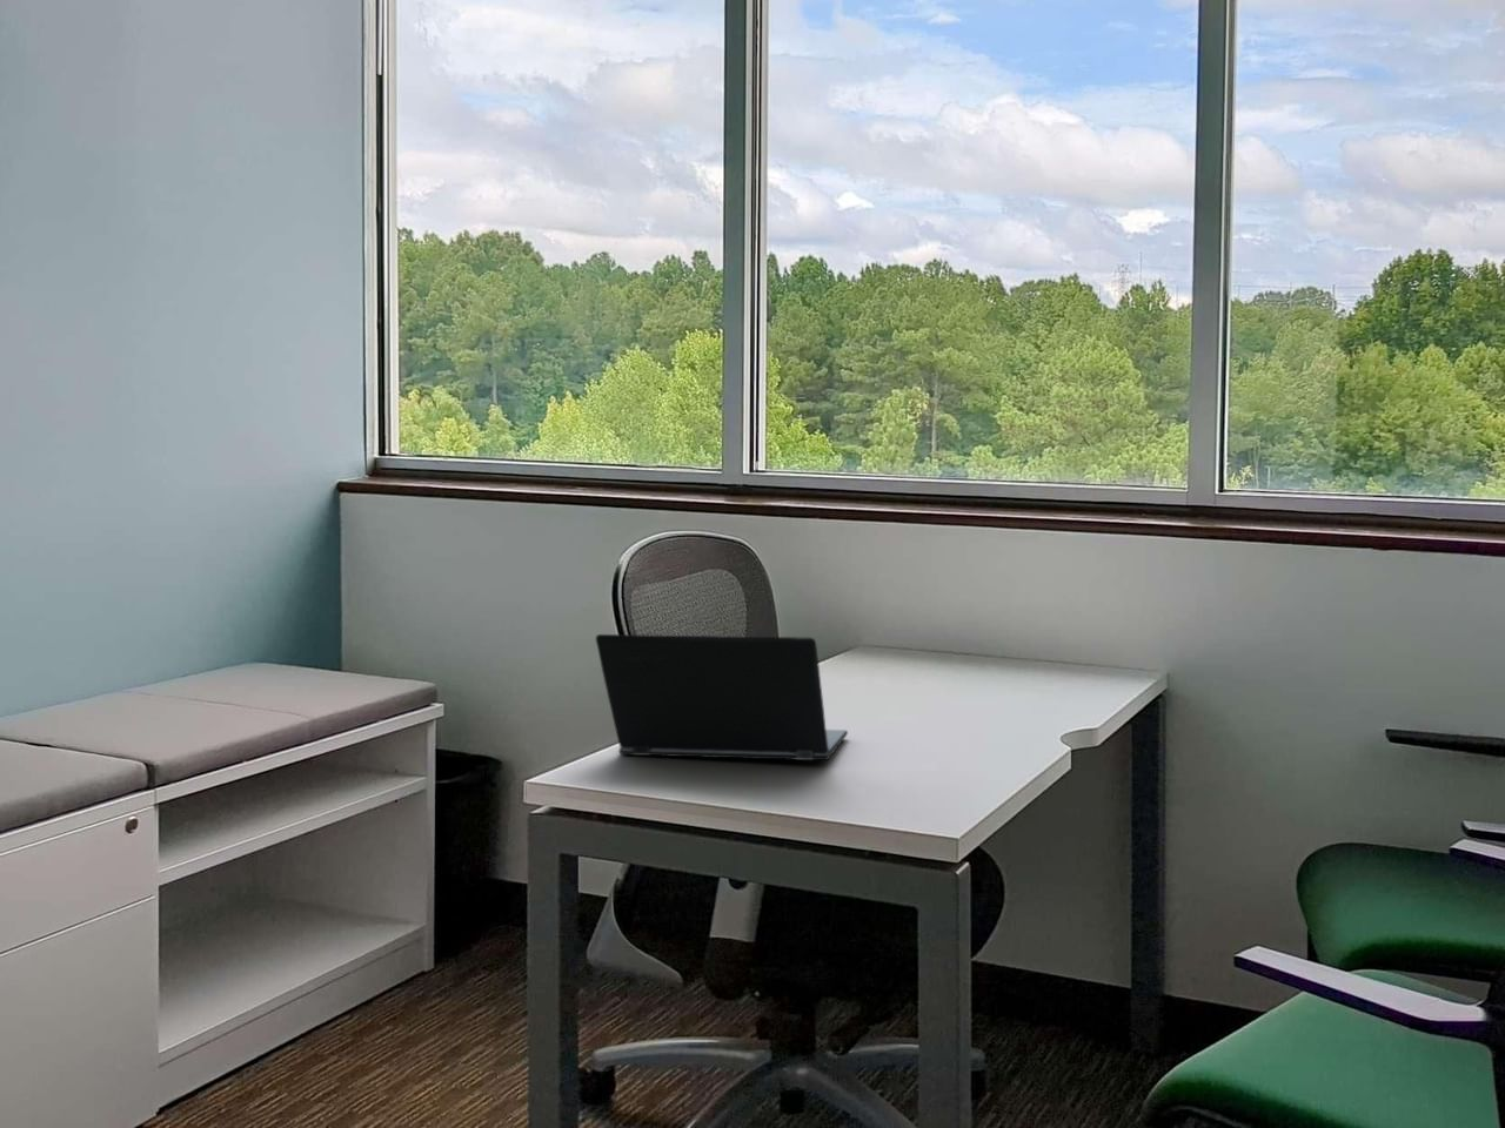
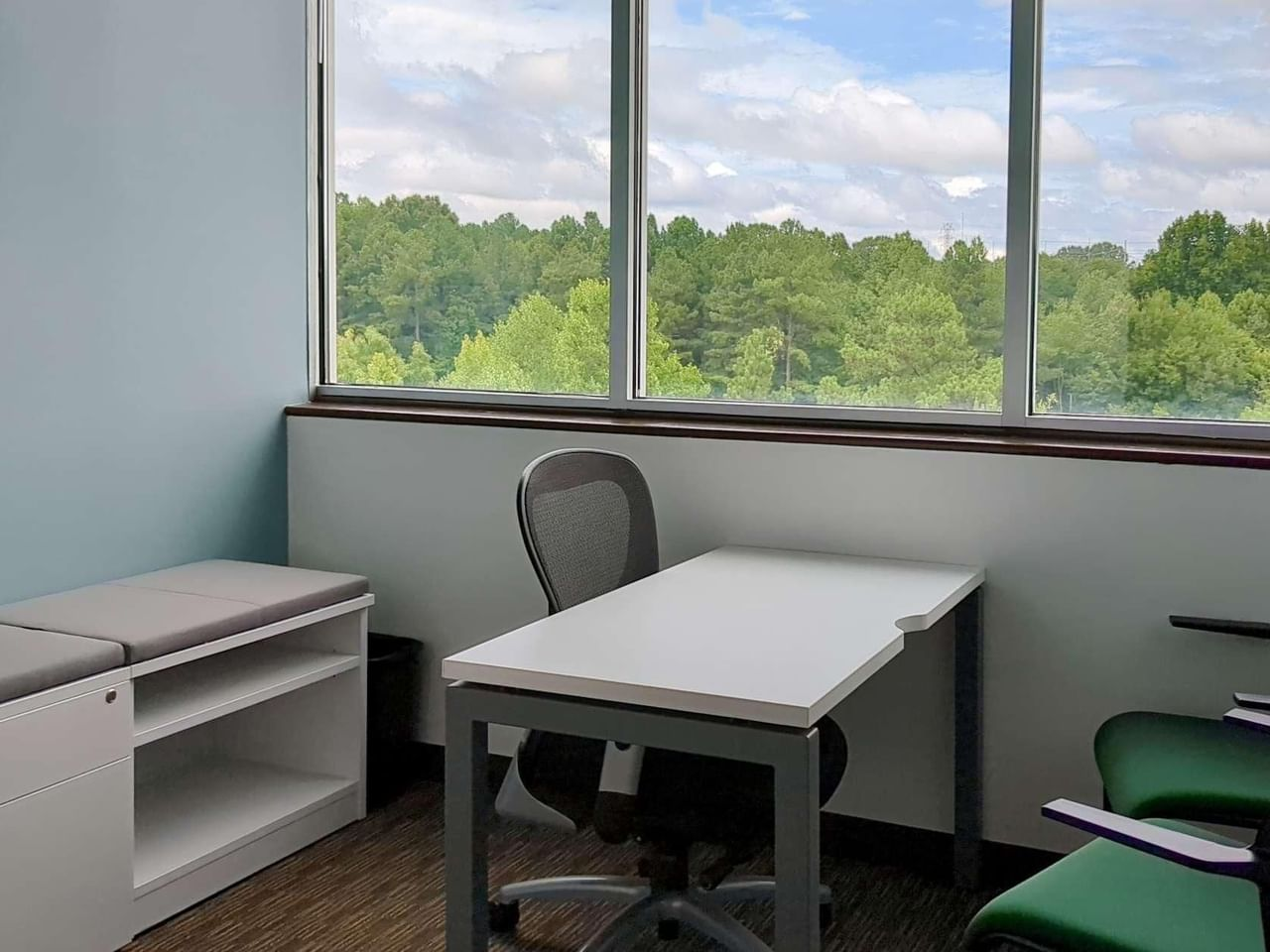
- laptop [595,634,848,762]
